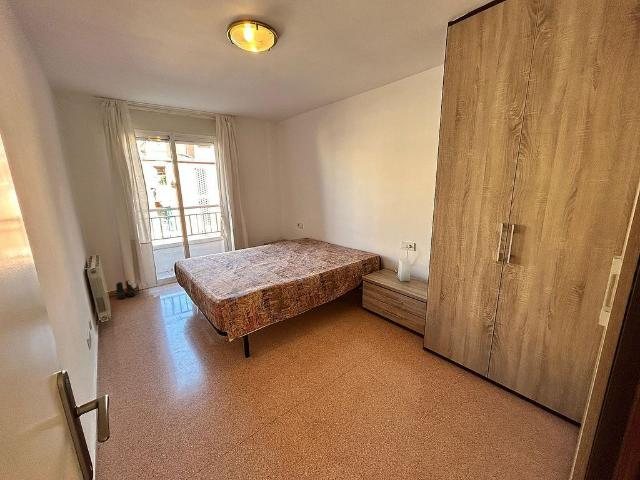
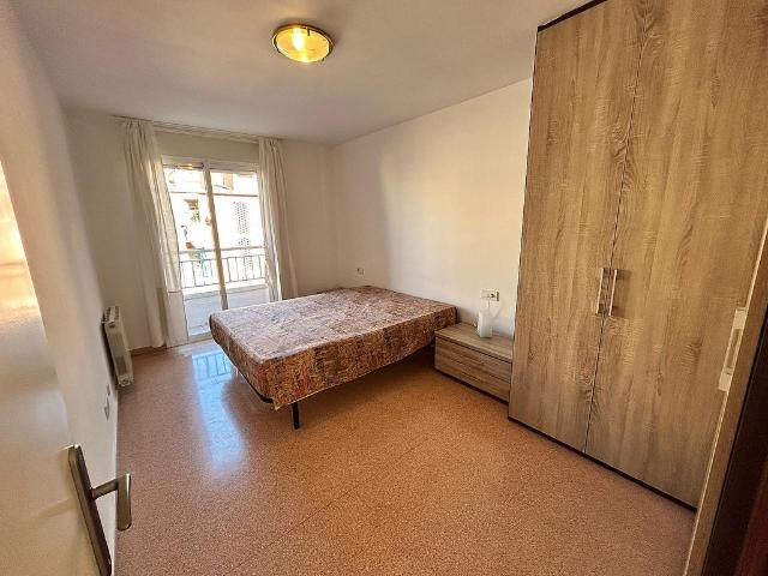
- boots [115,280,137,300]
